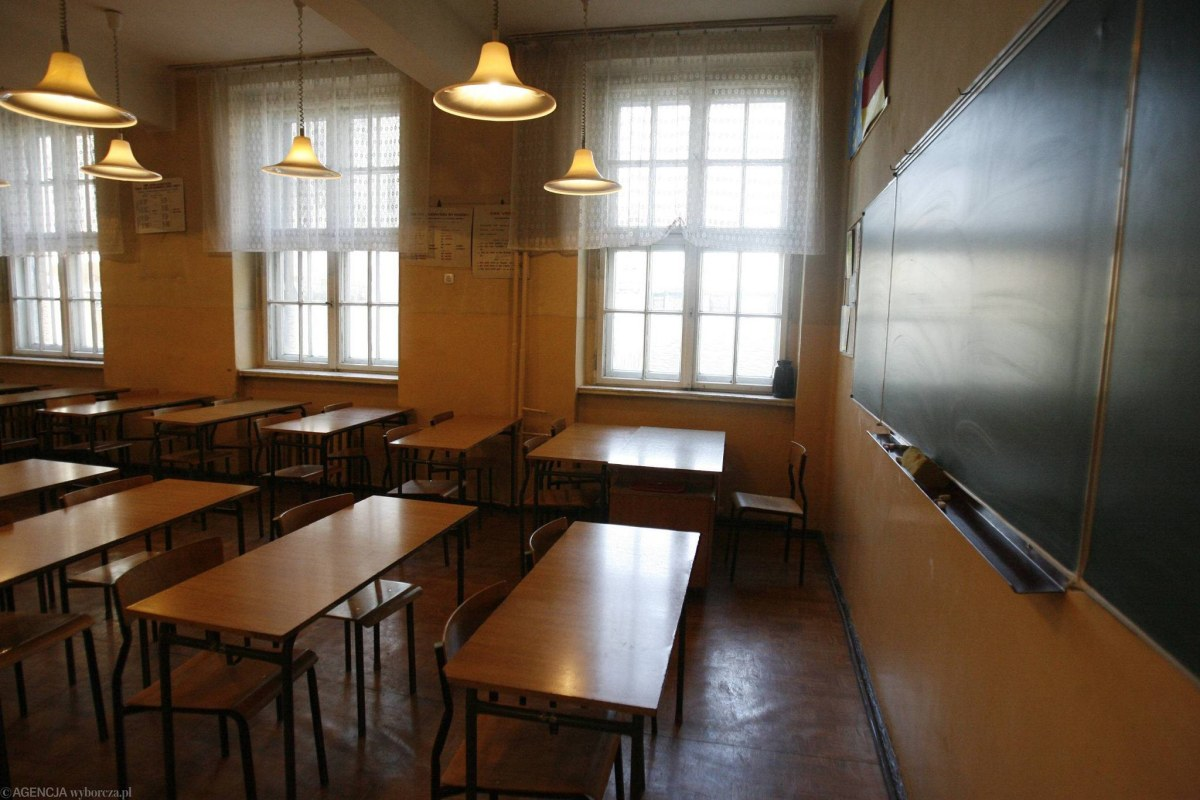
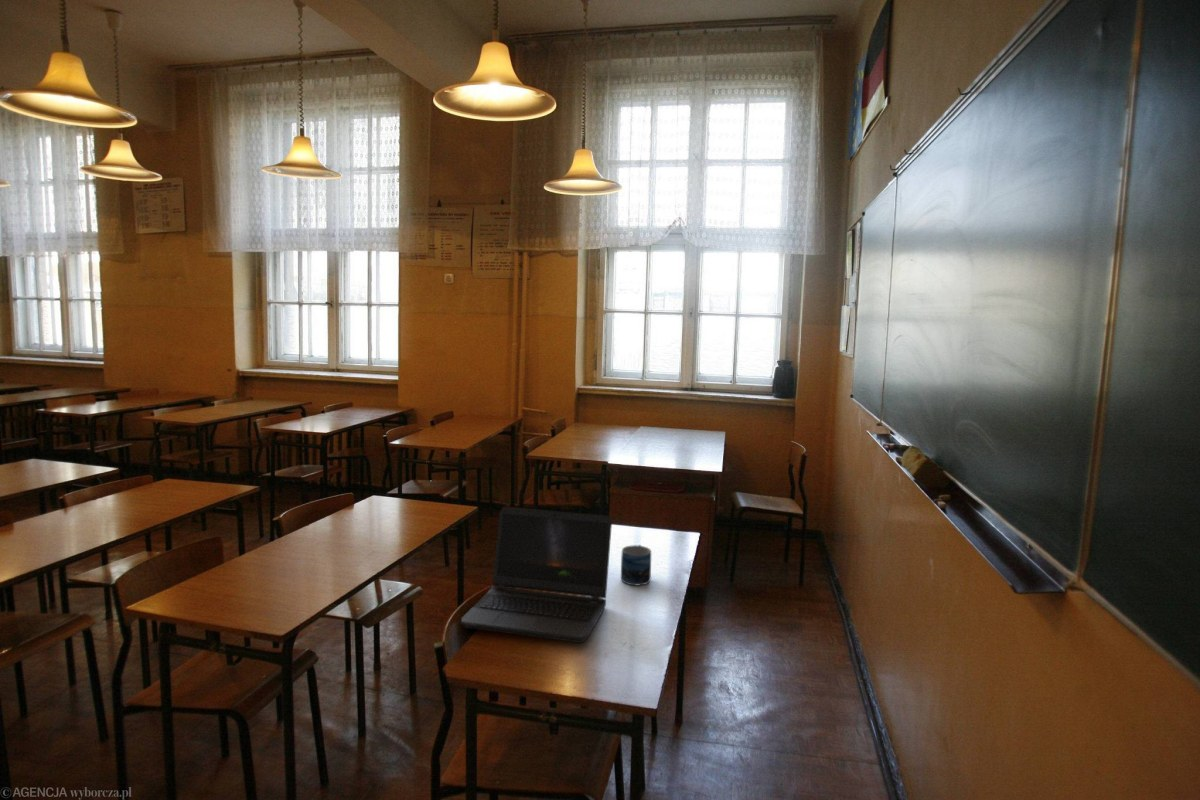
+ mug [620,544,652,586]
+ laptop computer [460,506,613,644]
